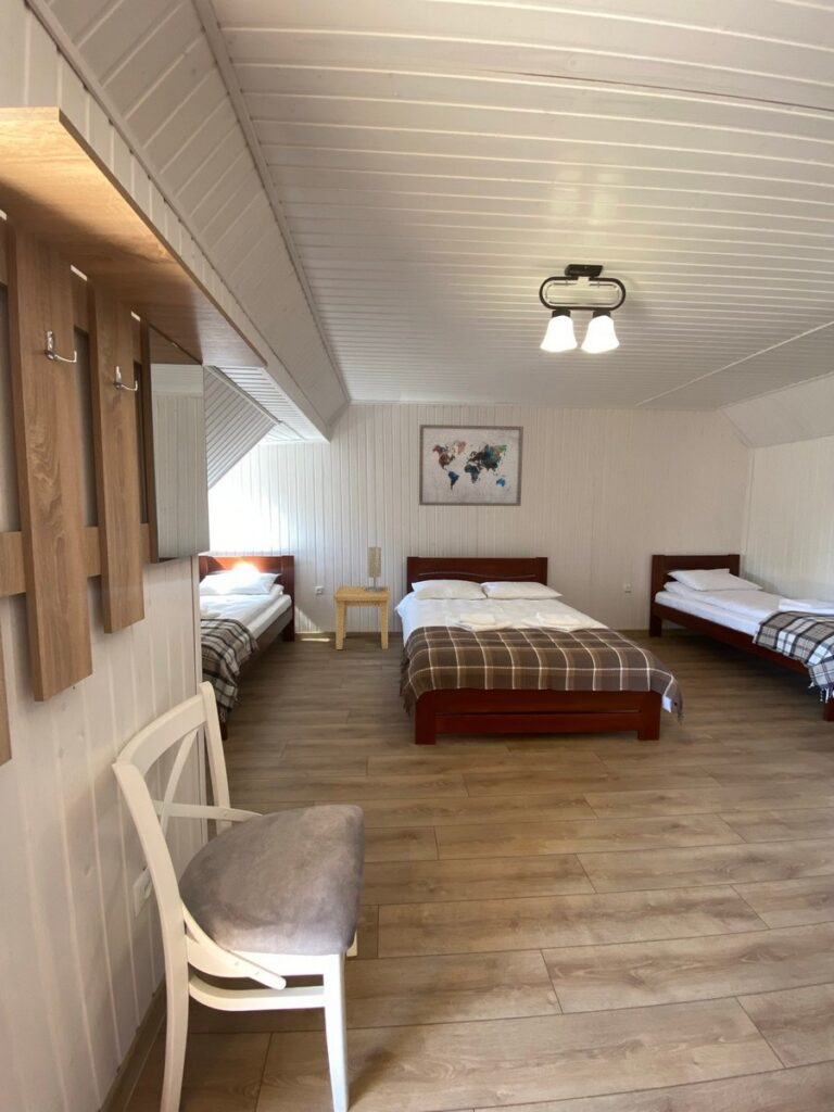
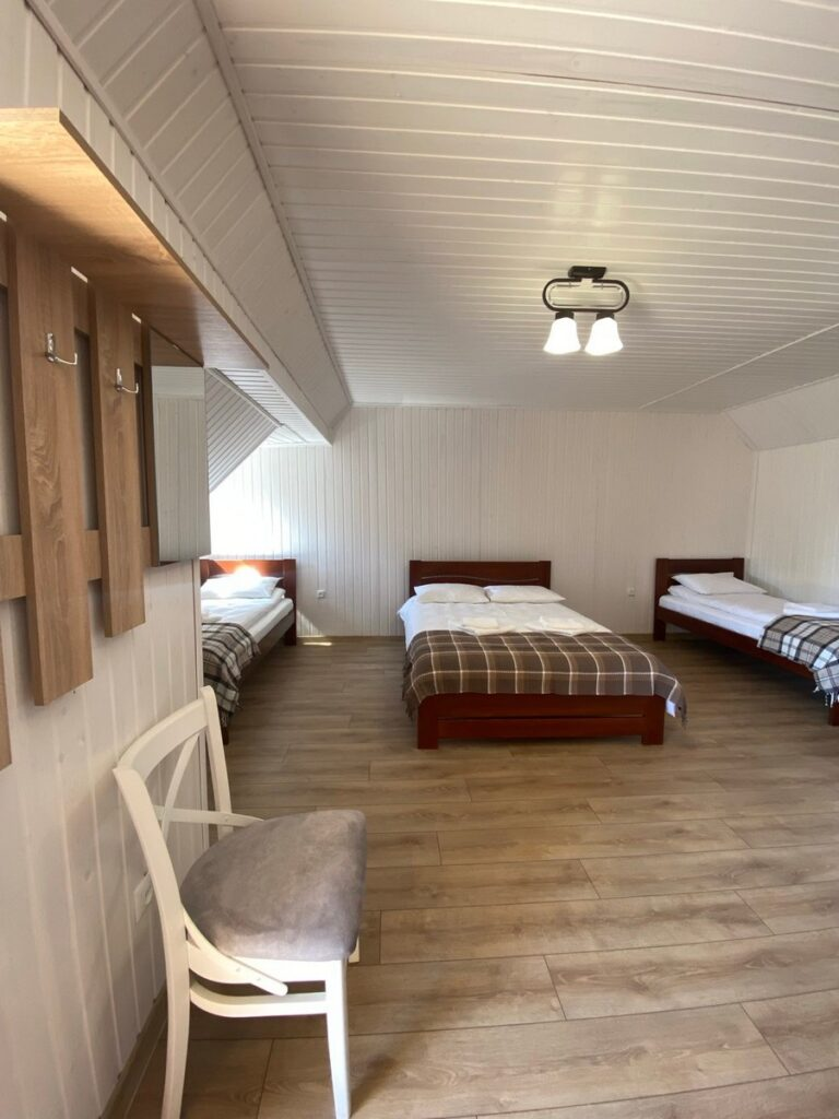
- wall art [418,424,525,507]
- table lamp [364,546,386,592]
- side table [332,585,391,650]
